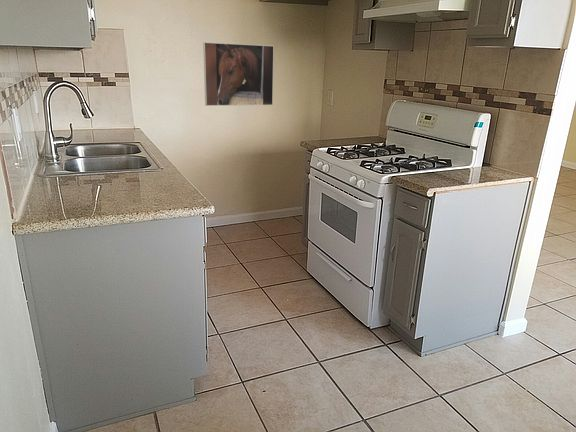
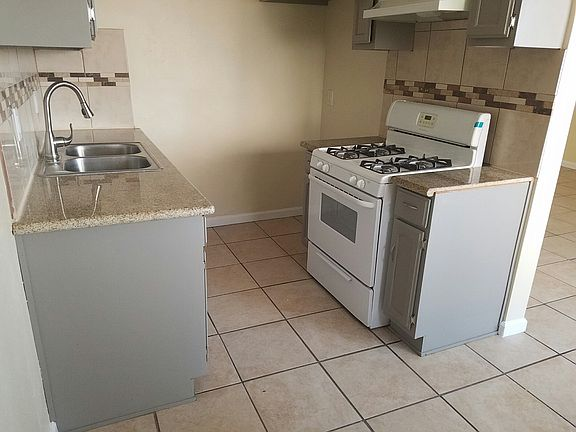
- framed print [202,41,275,107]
